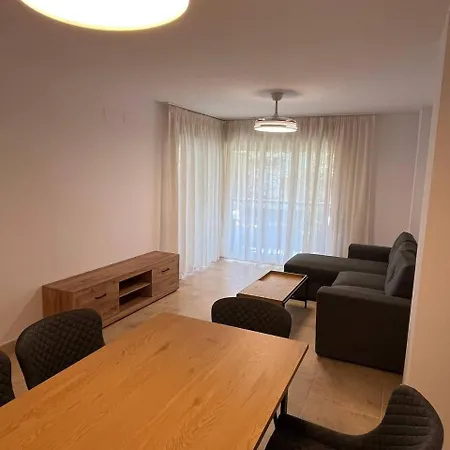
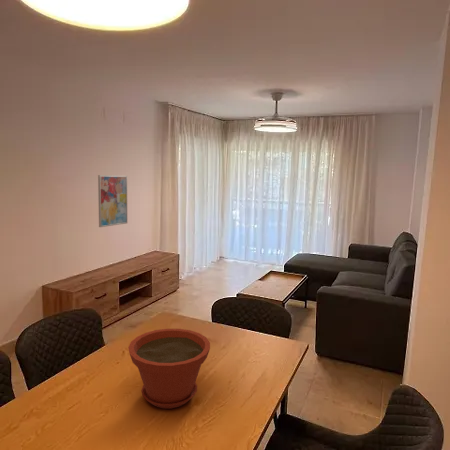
+ plant pot [127,328,211,410]
+ wall art [97,174,128,228]
